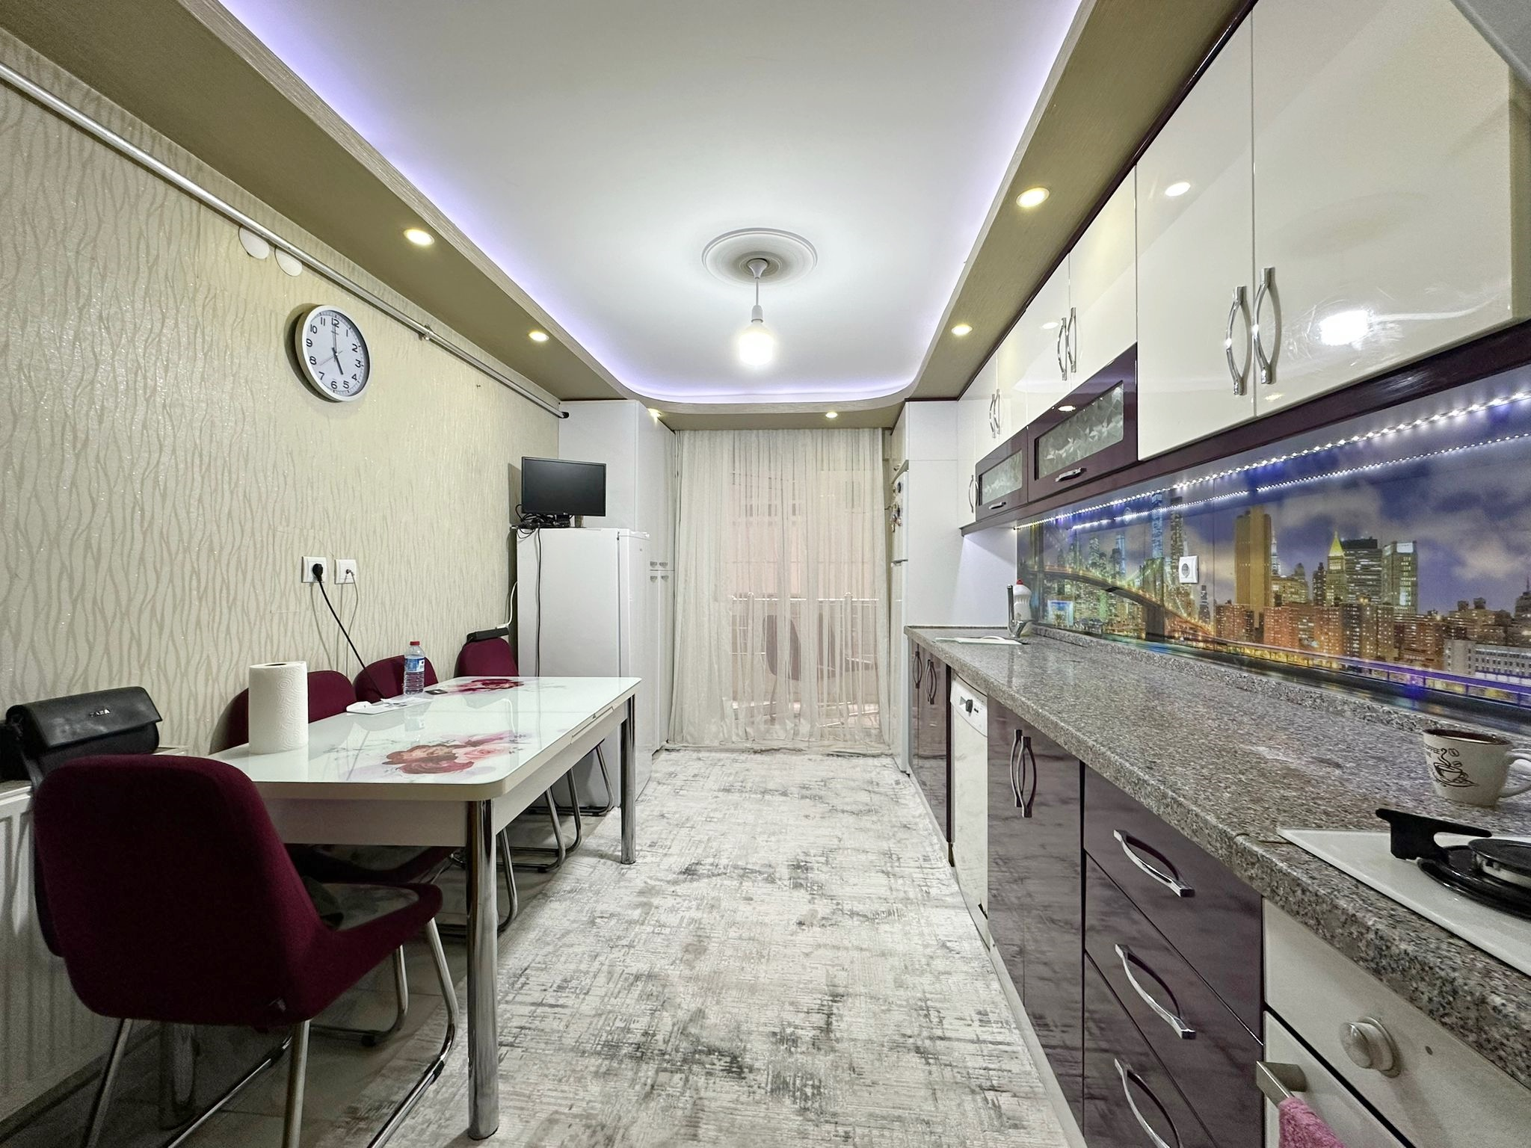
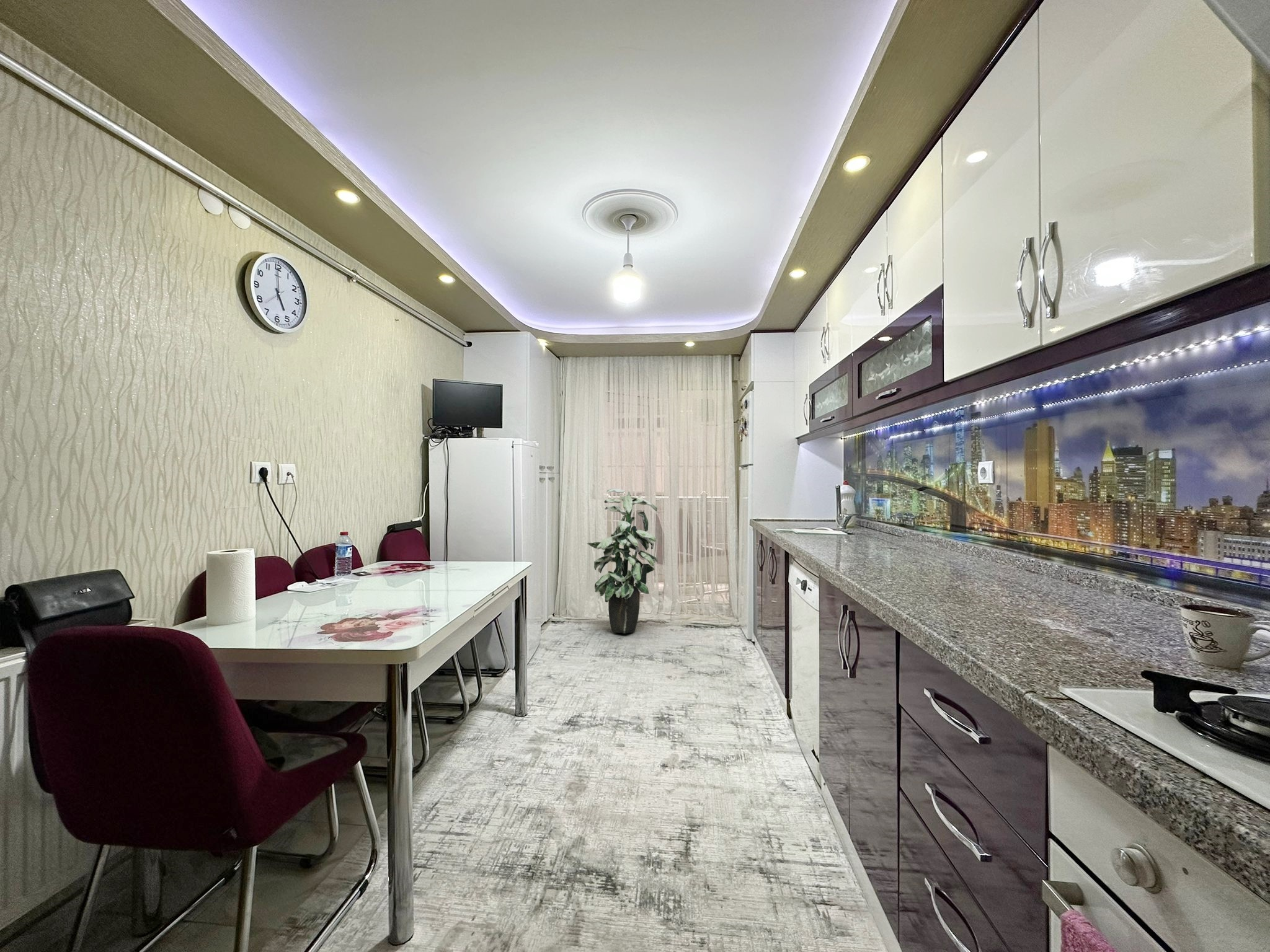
+ indoor plant [587,488,659,634]
